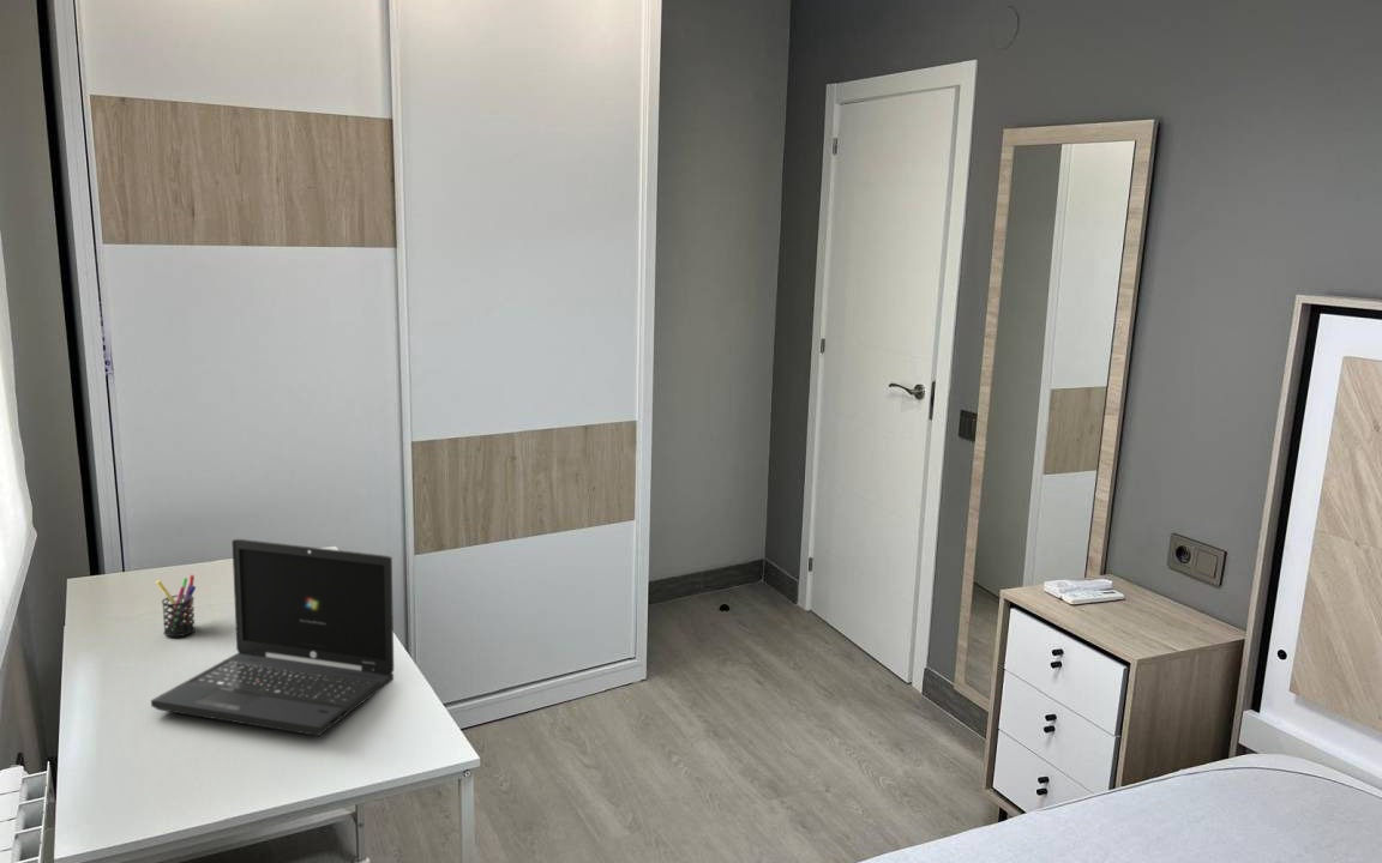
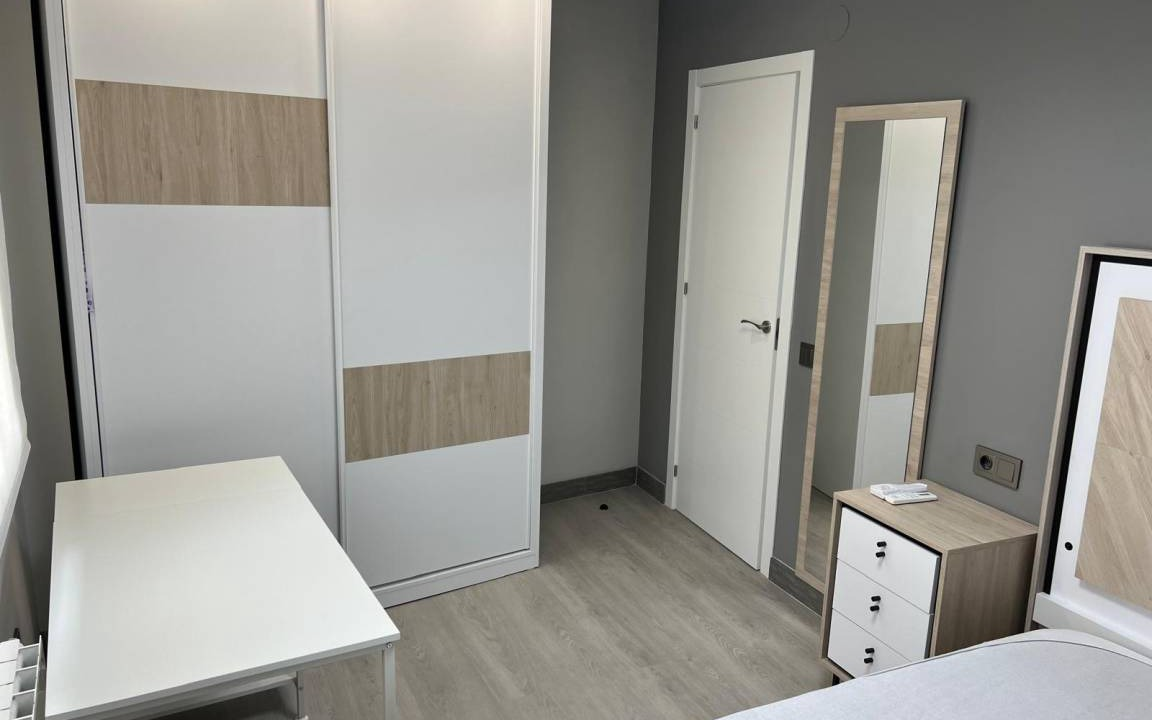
- pen holder [155,574,197,638]
- laptop [150,538,395,737]
